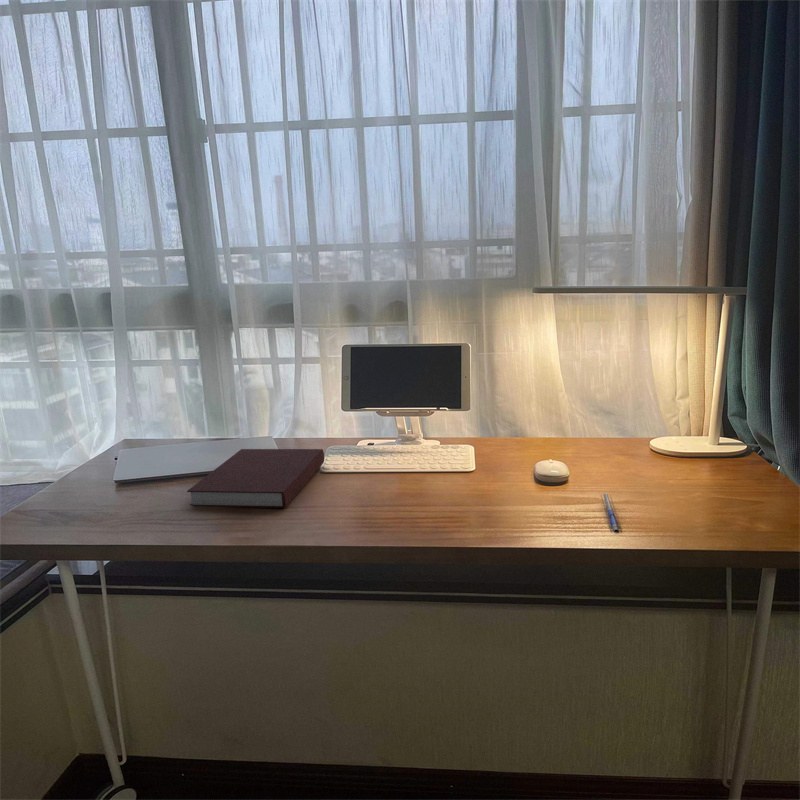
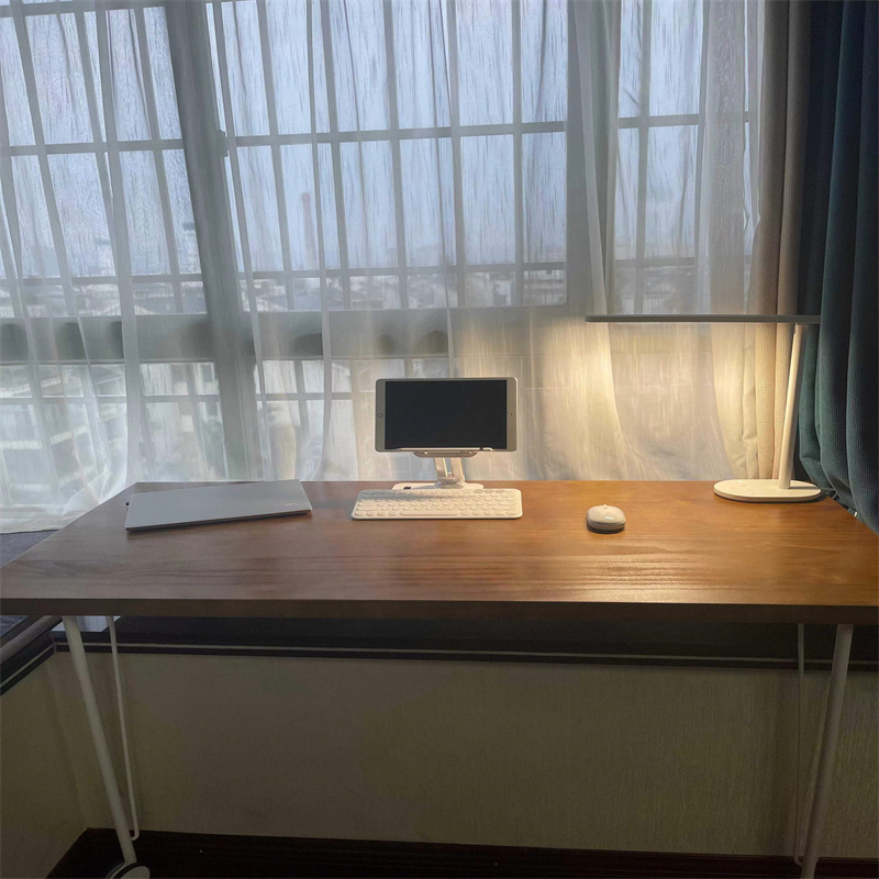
- notebook [186,448,325,509]
- pen [600,492,623,533]
